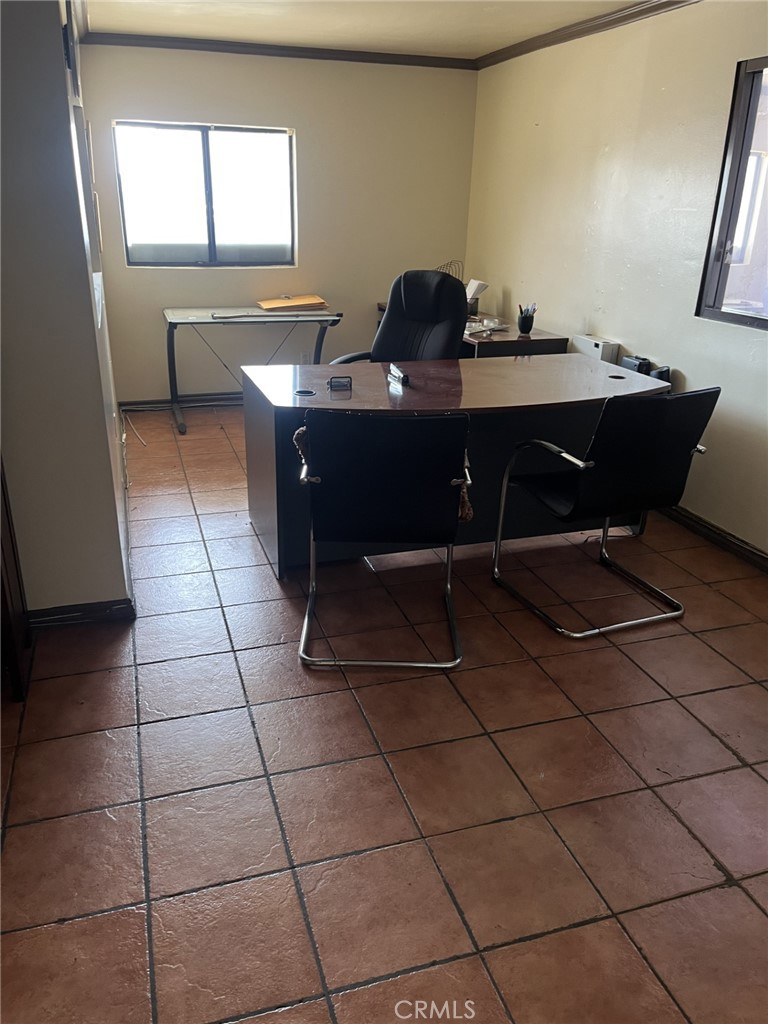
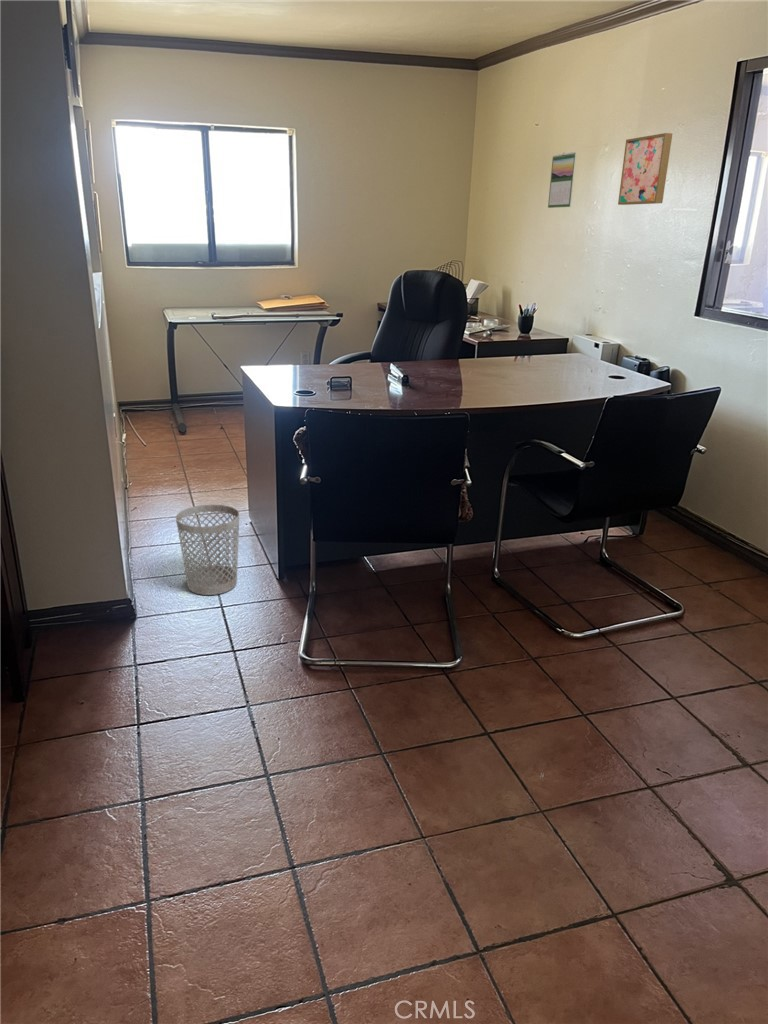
+ calendar [547,150,578,209]
+ wastebasket [175,504,240,596]
+ wall art [617,132,673,206]
